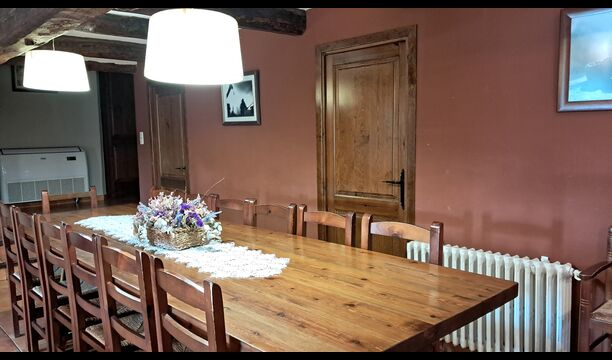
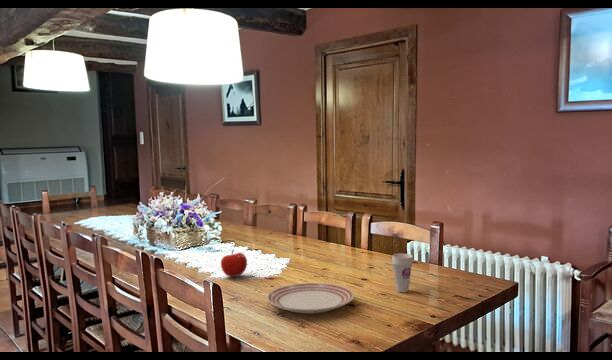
+ fruit [220,249,248,278]
+ cup [391,252,414,294]
+ dinner plate [266,282,355,315]
